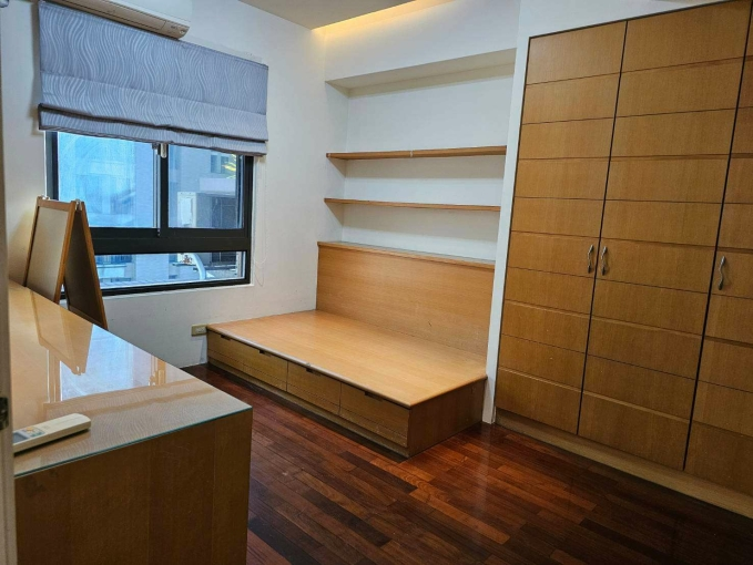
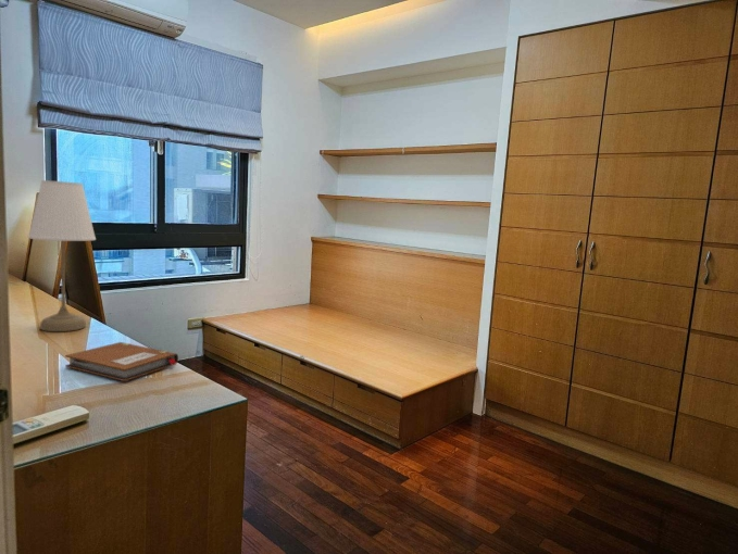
+ notebook [64,341,179,382]
+ desk lamp [27,179,97,332]
